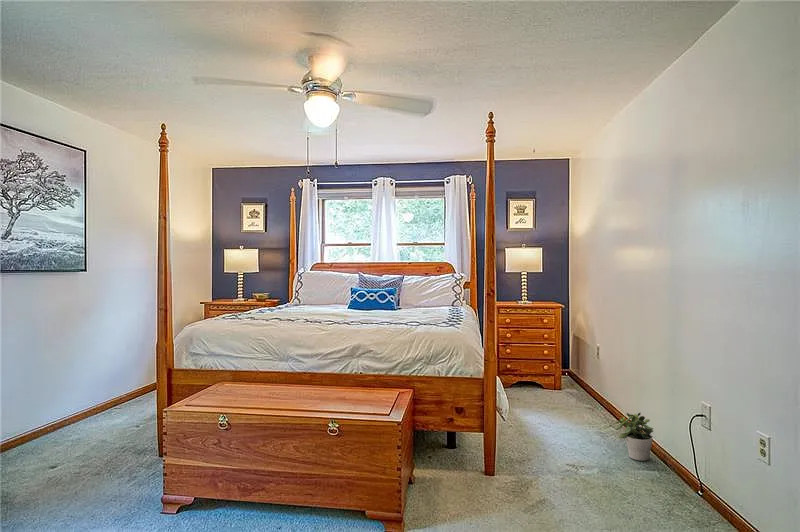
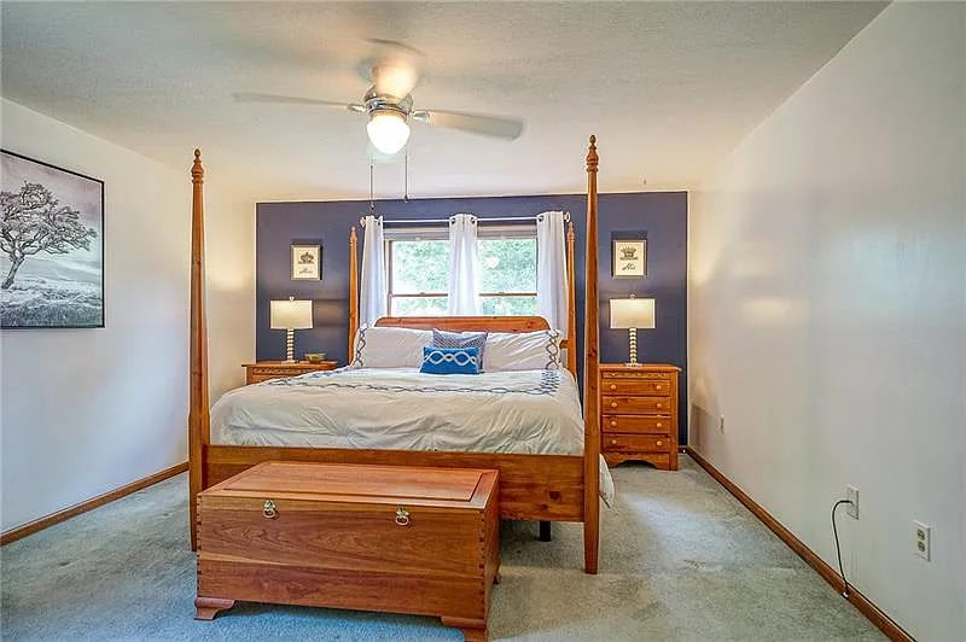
- potted plant [614,411,654,462]
